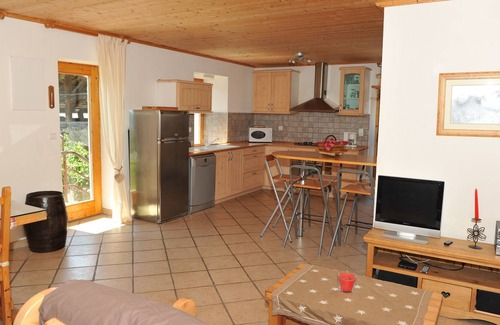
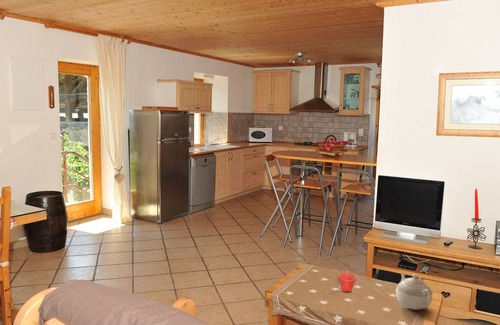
+ teapot [395,273,433,311]
